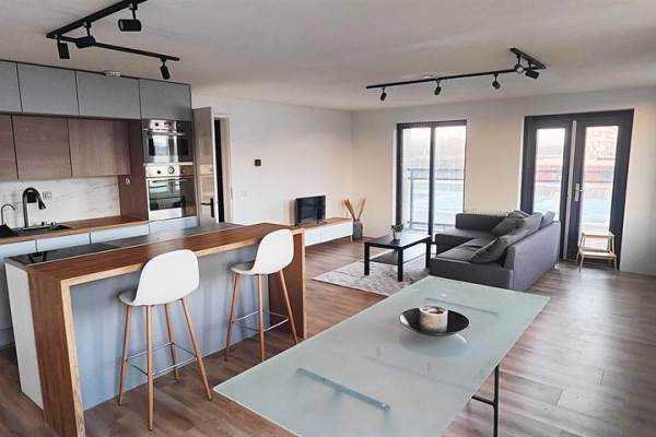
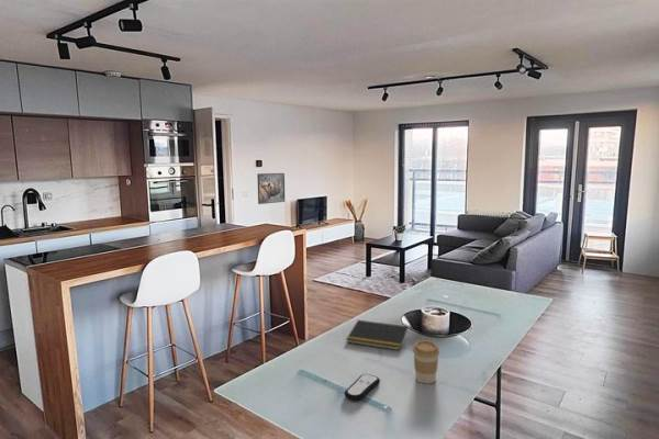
+ coffee cup [412,339,440,384]
+ notepad [345,319,409,351]
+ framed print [256,172,286,205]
+ remote control [344,373,381,402]
